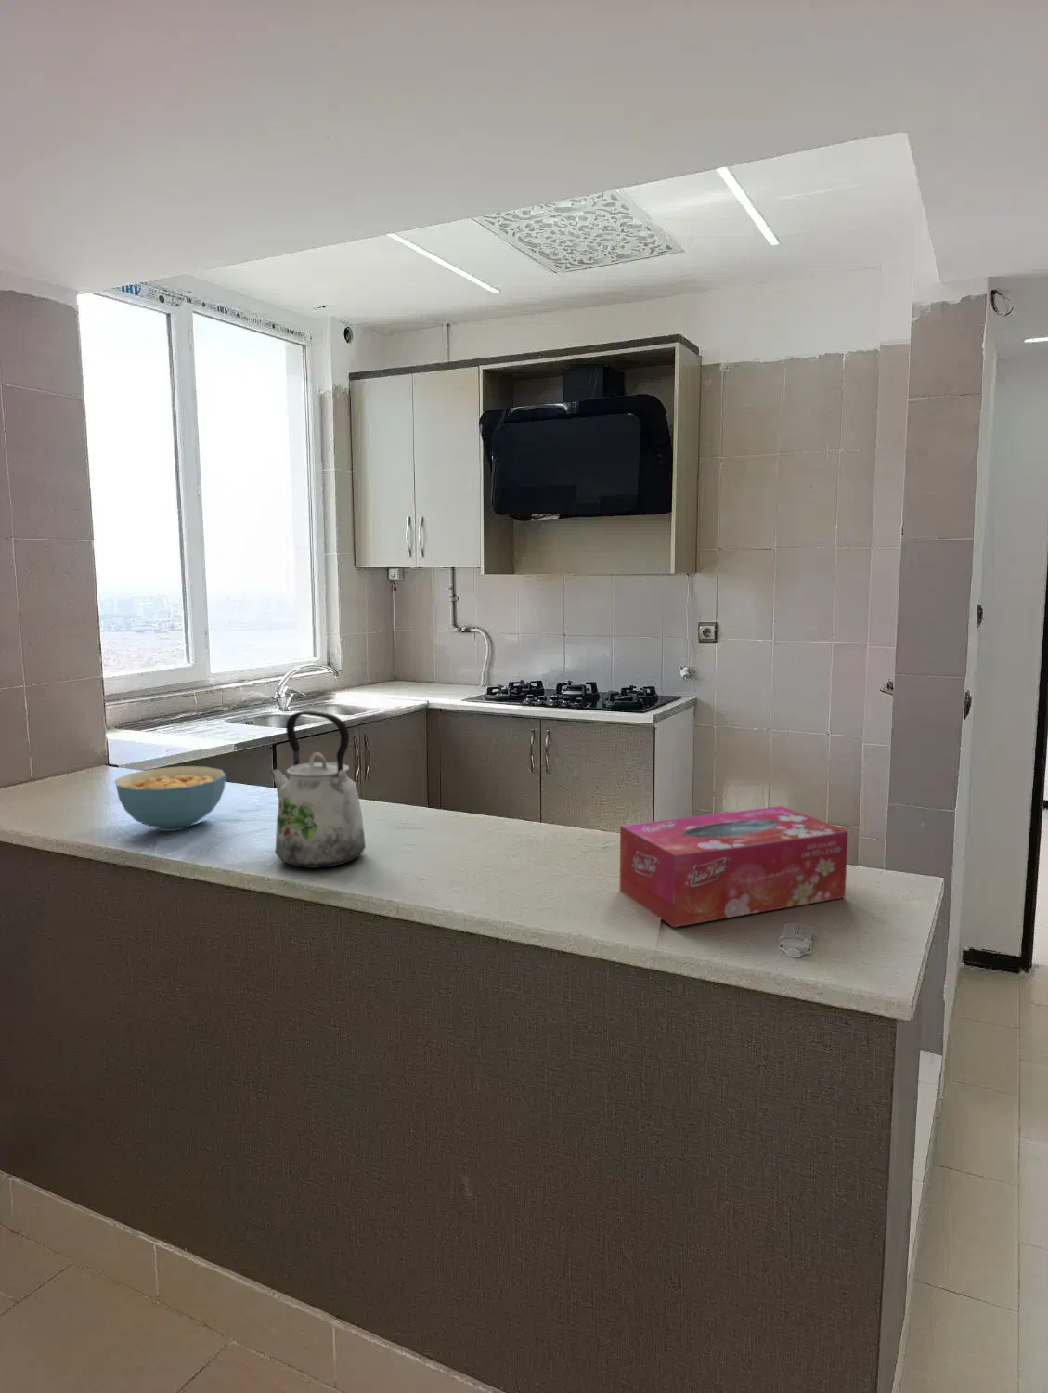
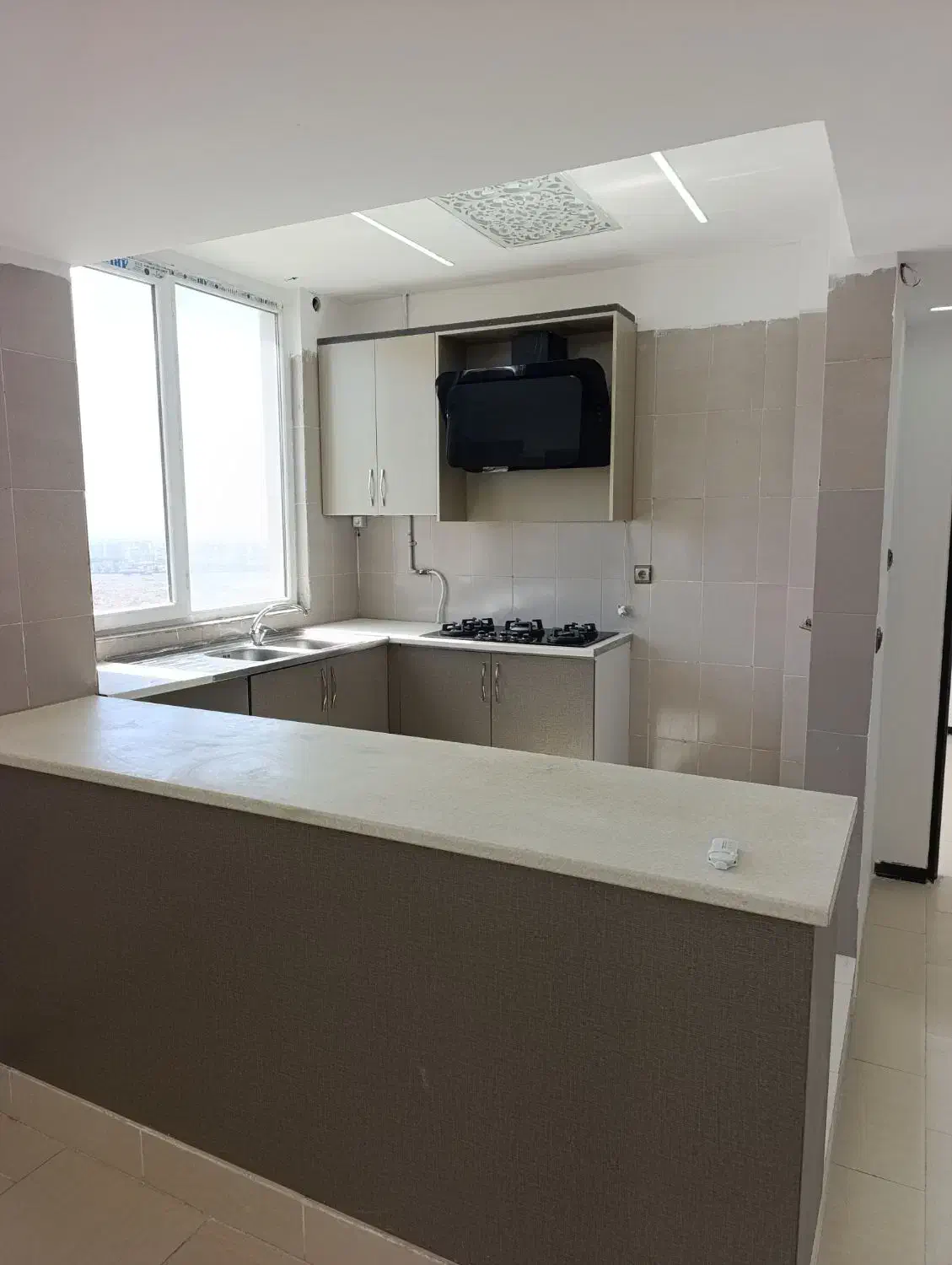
- kettle [268,710,367,869]
- tissue box [619,805,850,927]
- cereal bowl [114,765,227,832]
